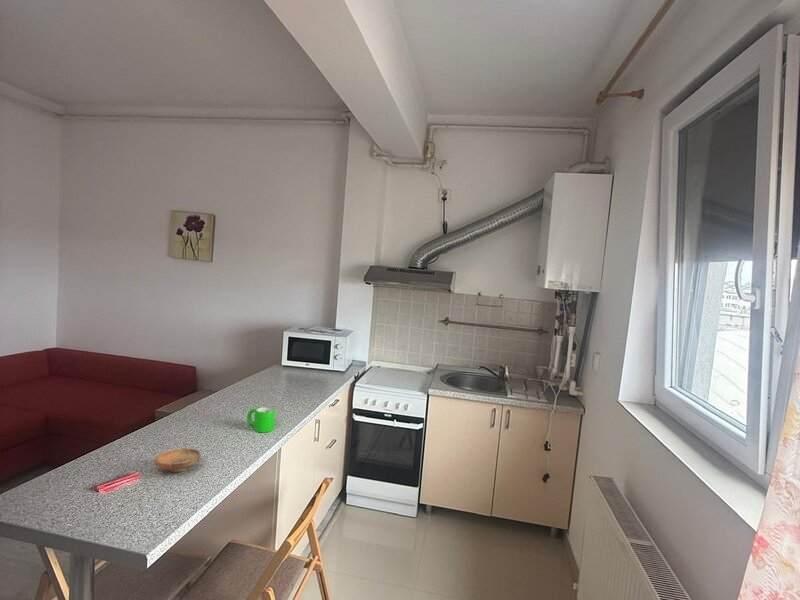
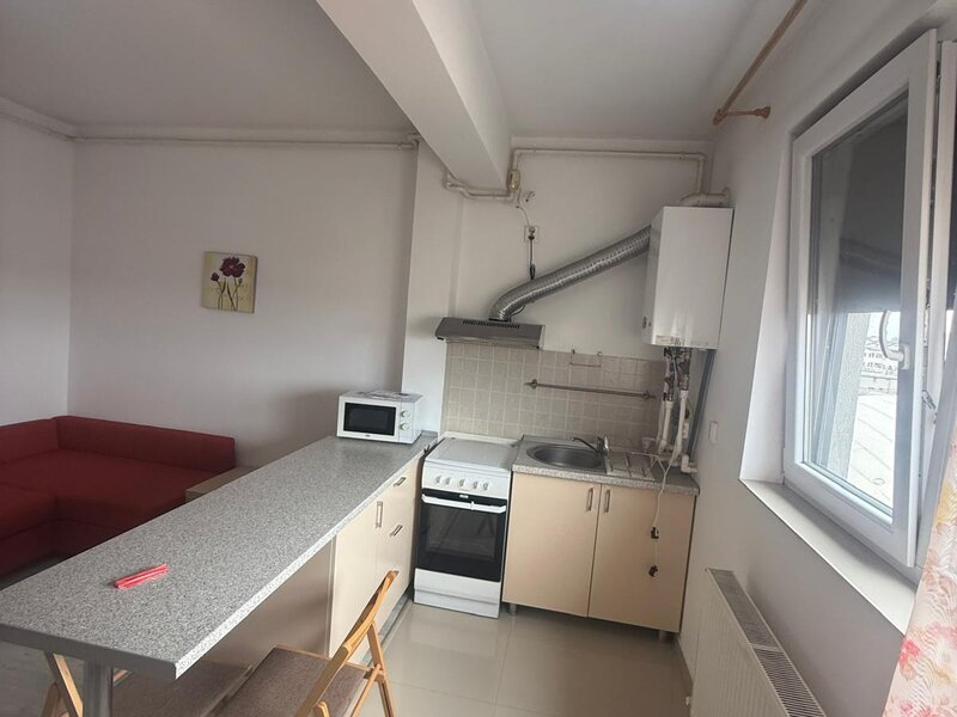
- mug [246,406,276,433]
- bowl [154,448,202,473]
